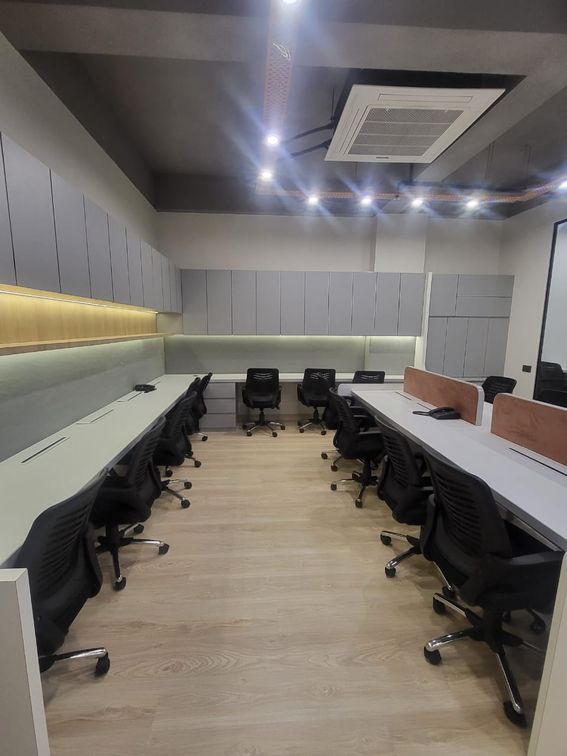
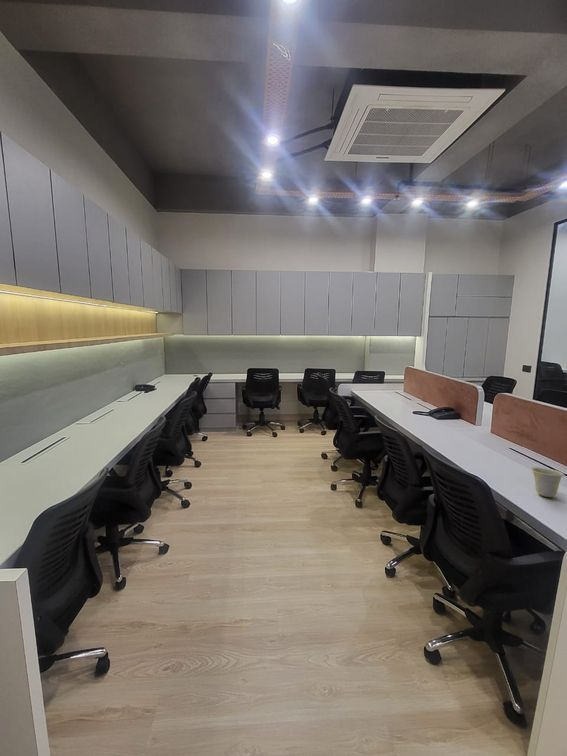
+ cup [530,466,565,498]
